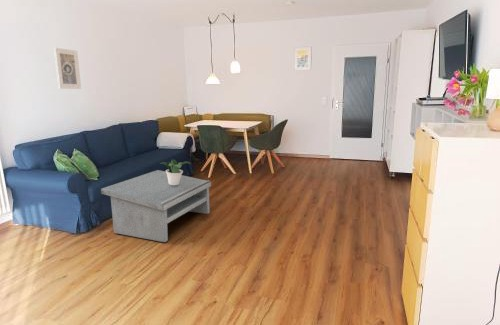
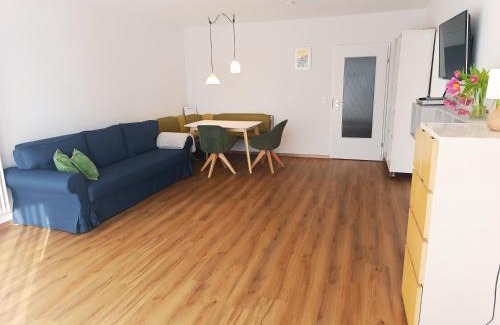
- potted plant [159,159,192,185]
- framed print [53,47,82,90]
- coffee table [100,169,212,243]
